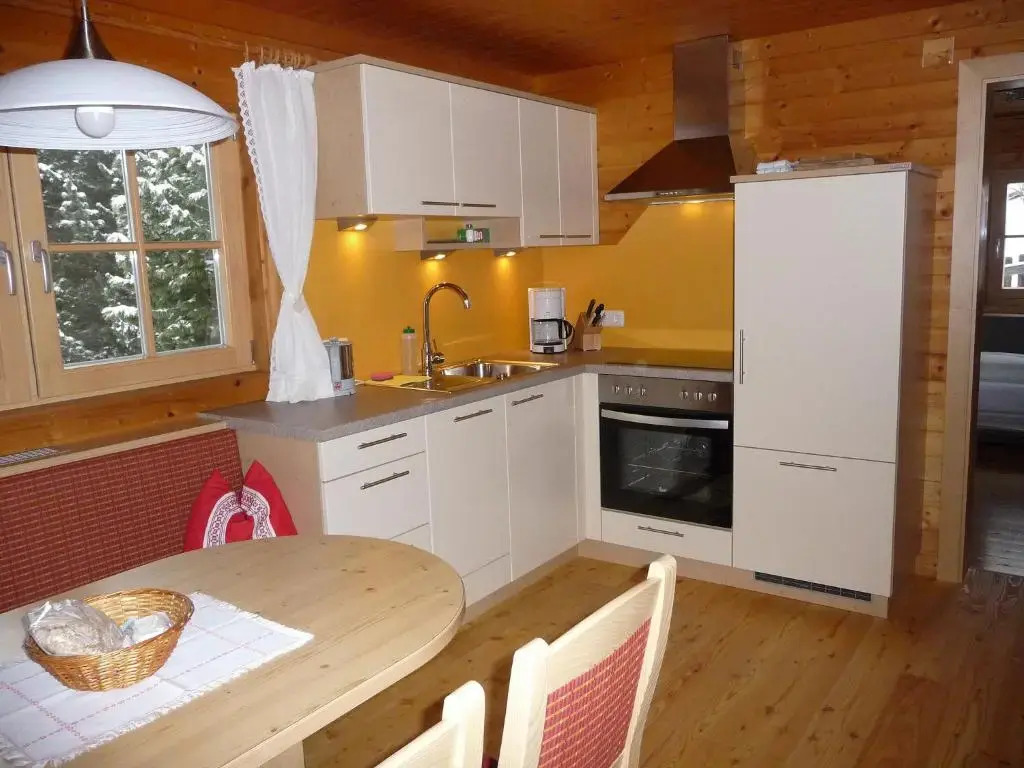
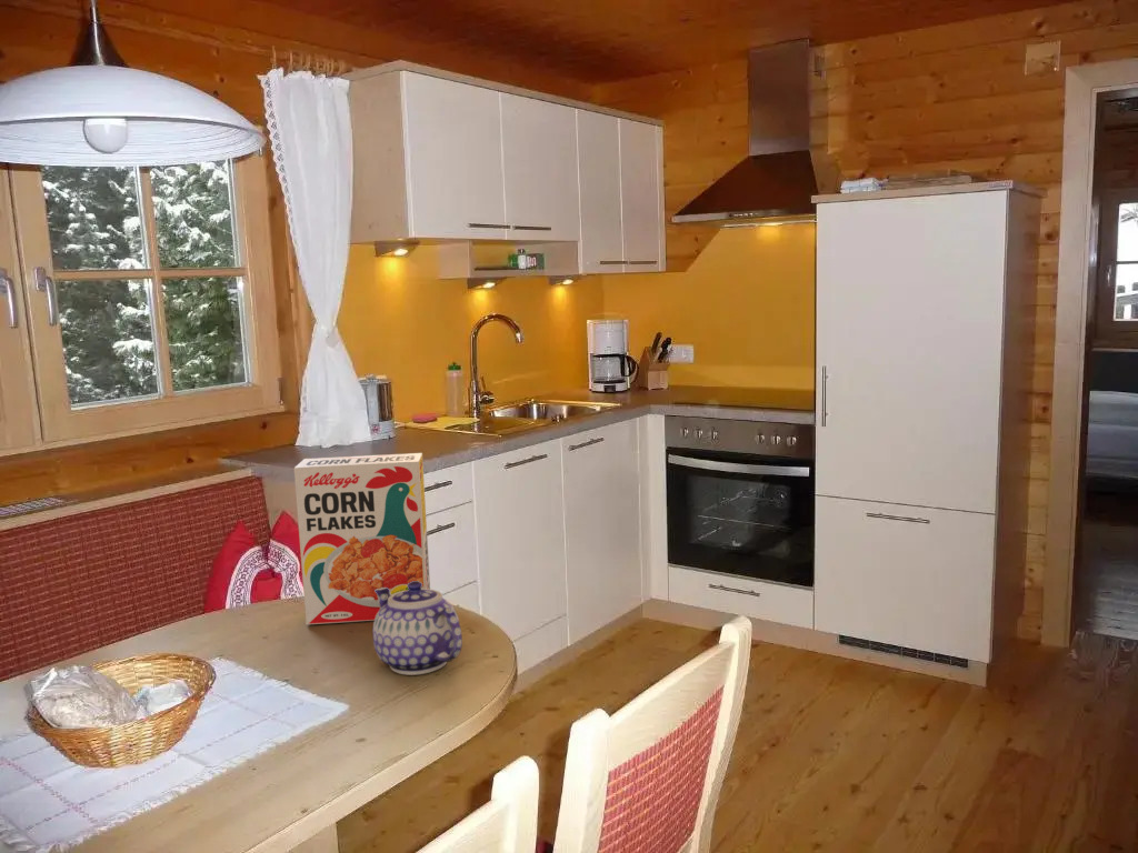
+ cereal box [293,452,431,625]
+ teapot [372,581,463,676]
